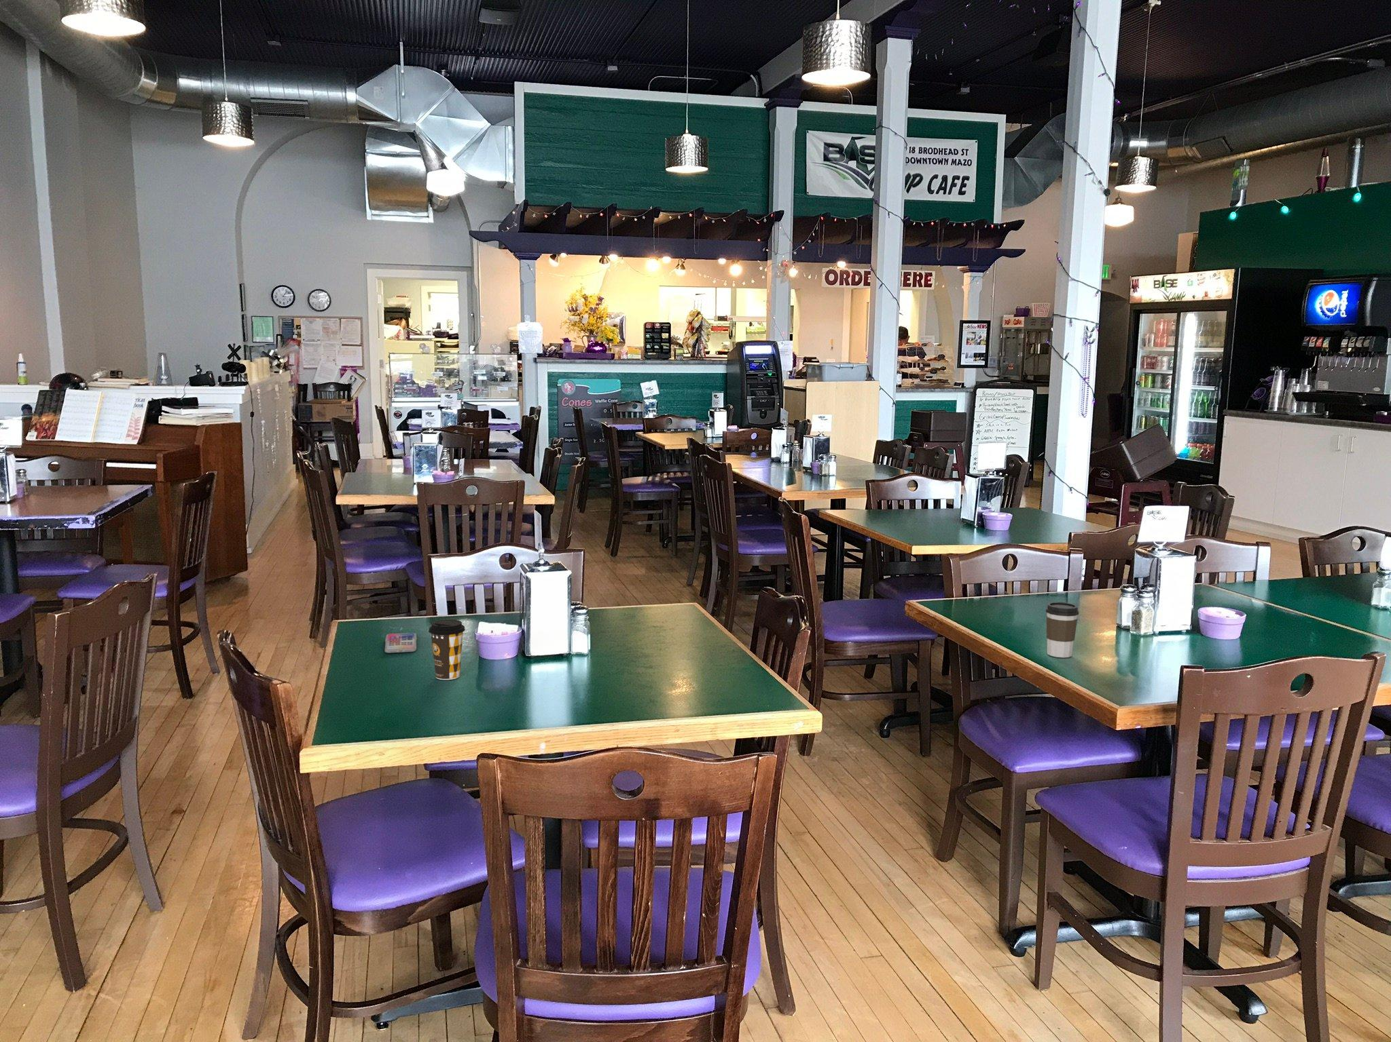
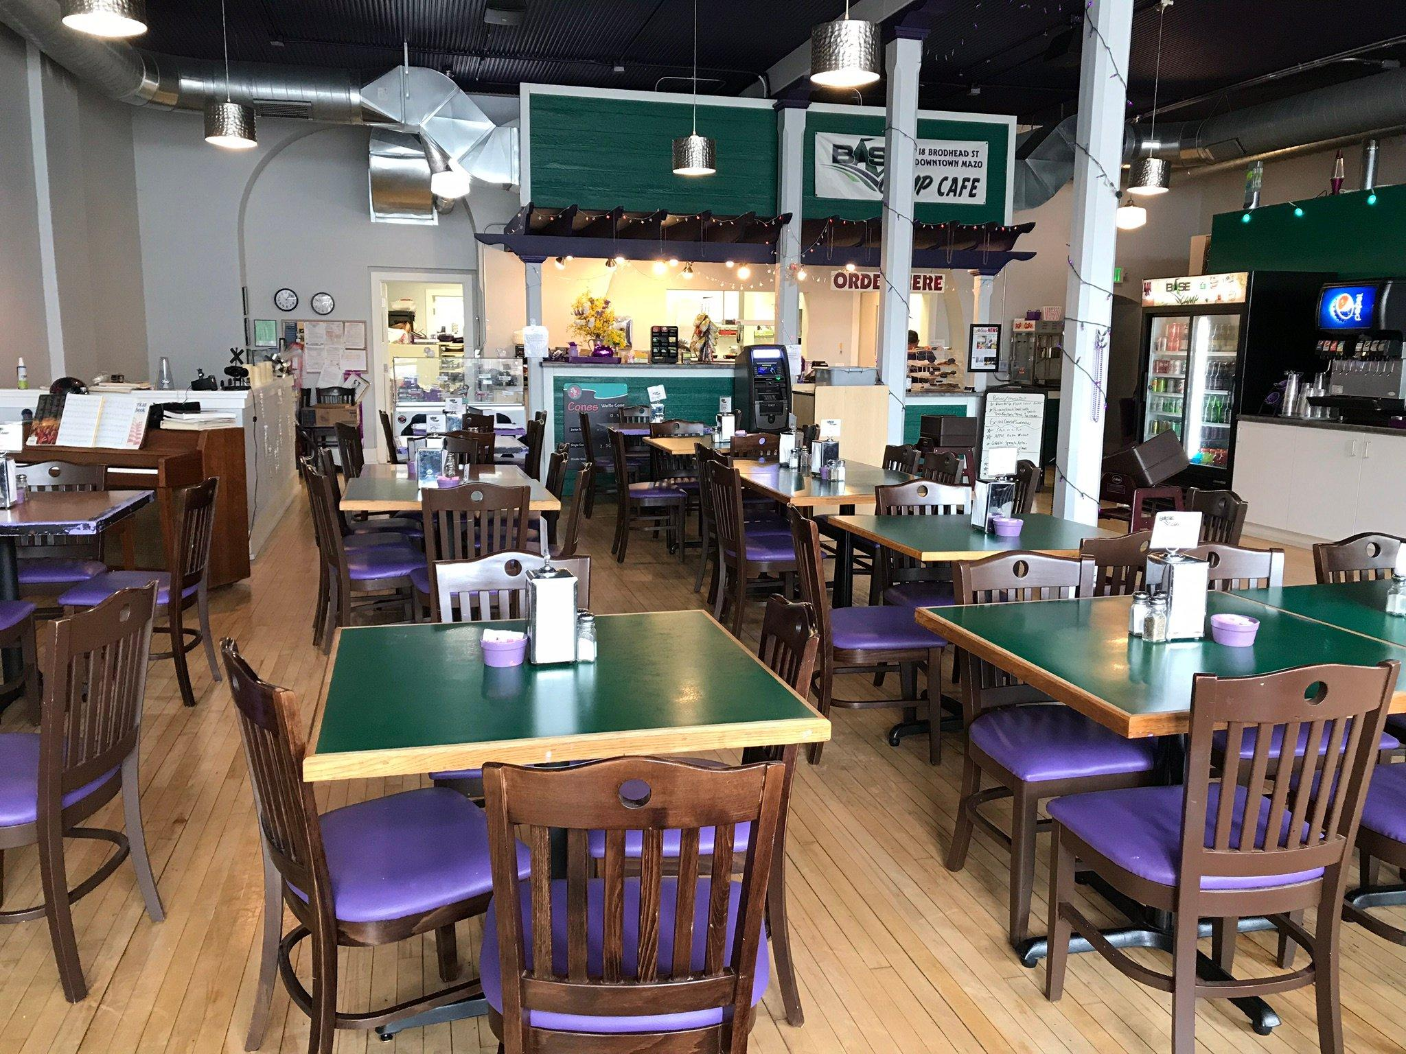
- coffee cup [428,618,465,681]
- smartphone [384,633,417,653]
- coffee cup [1045,602,1079,658]
